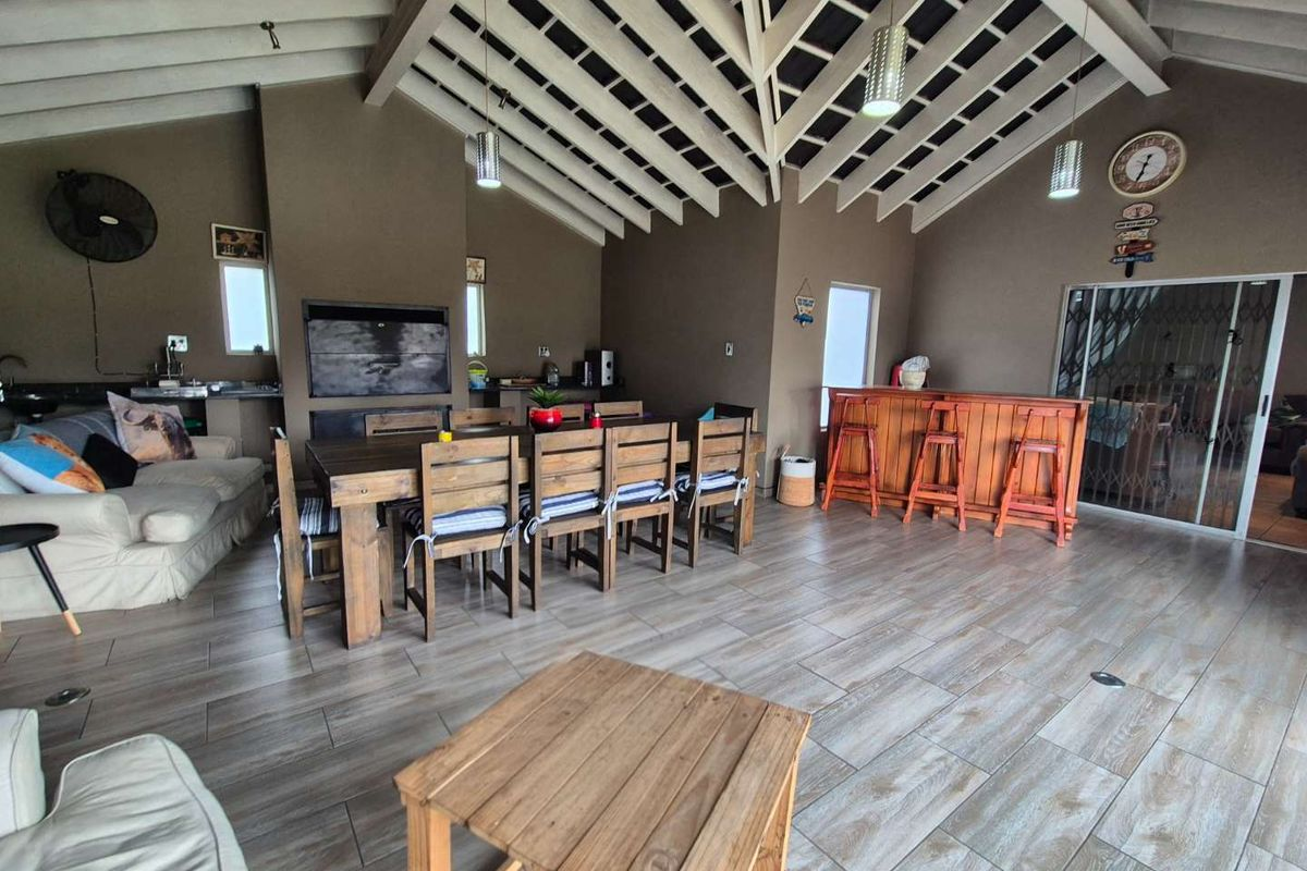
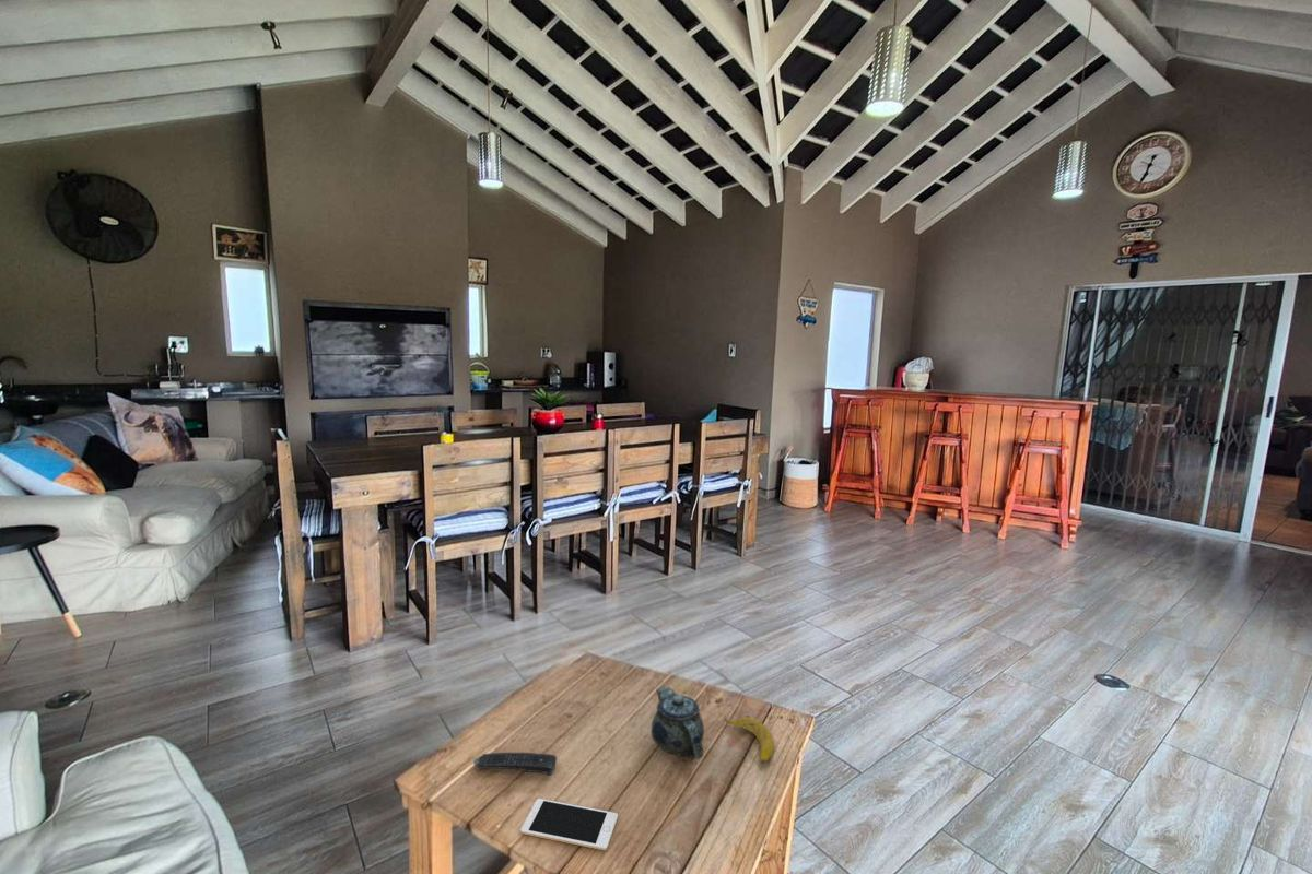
+ chinaware [651,686,705,761]
+ cell phone [519,798,619,851]
+ banana [723,713,775,764]
+ remote control [472,752,558,776]
